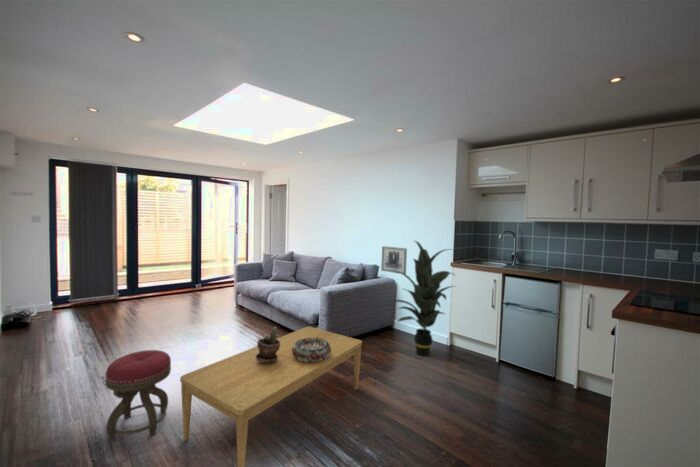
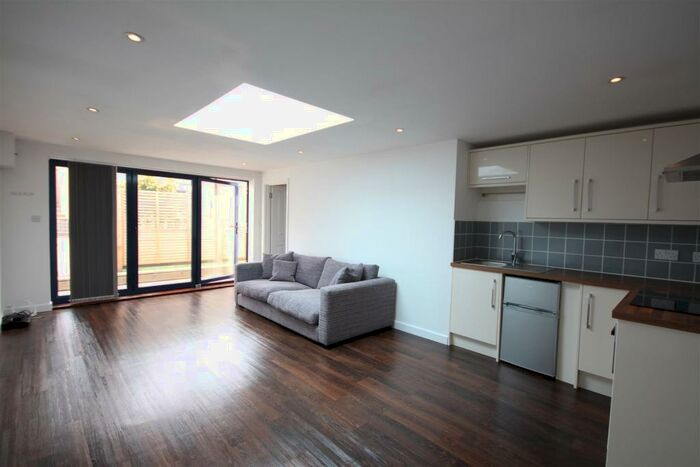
- wall art [380,245,408,275]
- potted plant [255,326,281,363]
- indoor plant [387,240,458,357]
- stool [104,349,172,442]
- decorative bowl [292,338,331,362]
- coffee table [179,326,363,467]
